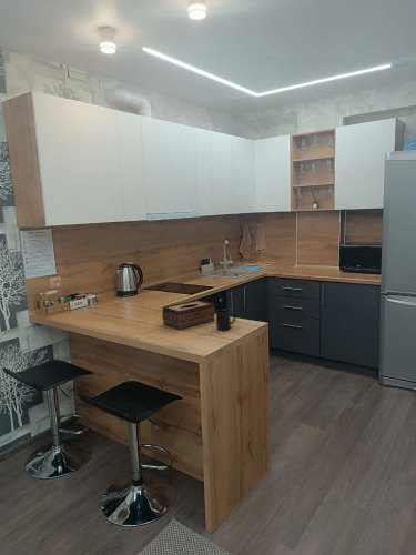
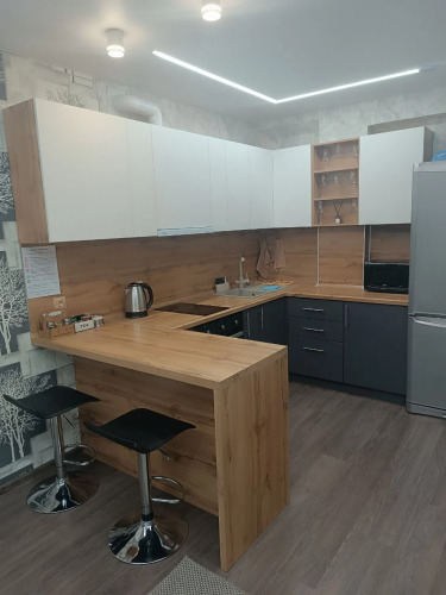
- mug [215,309,236,331]
- tissue box [161,299,216,331]
